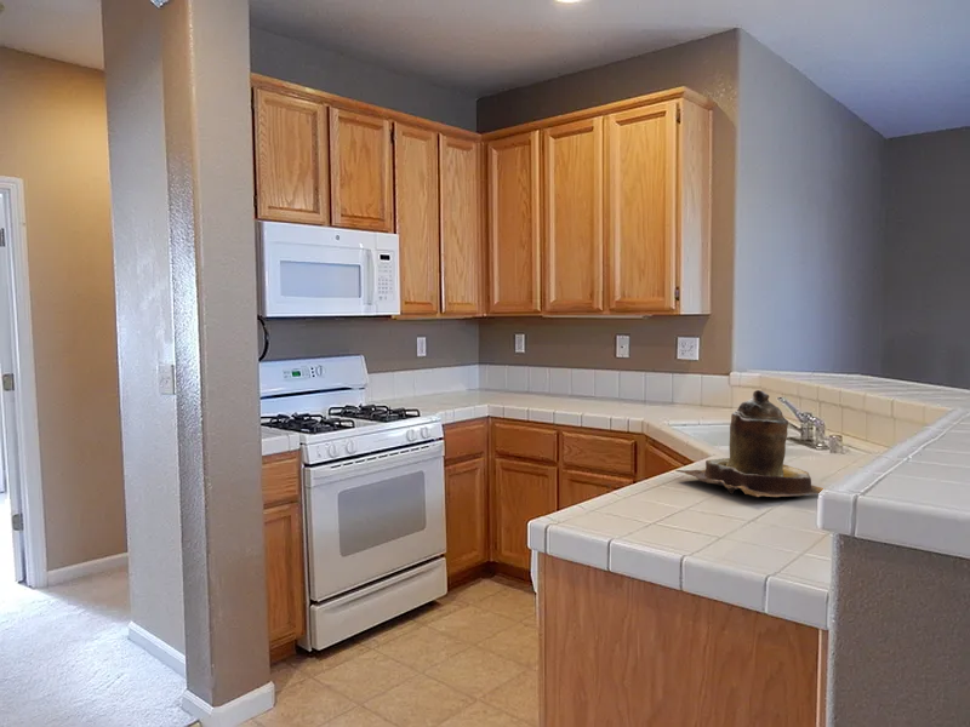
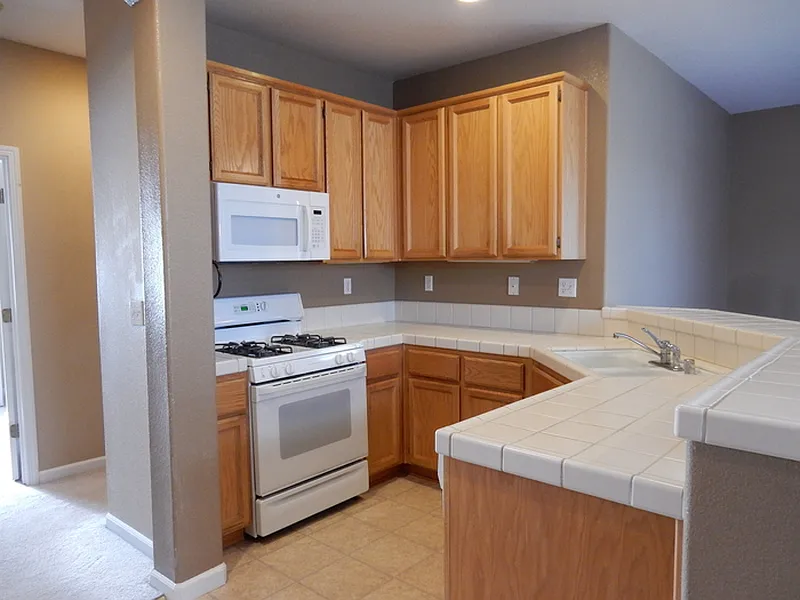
- teapot [674,389,824,498]
